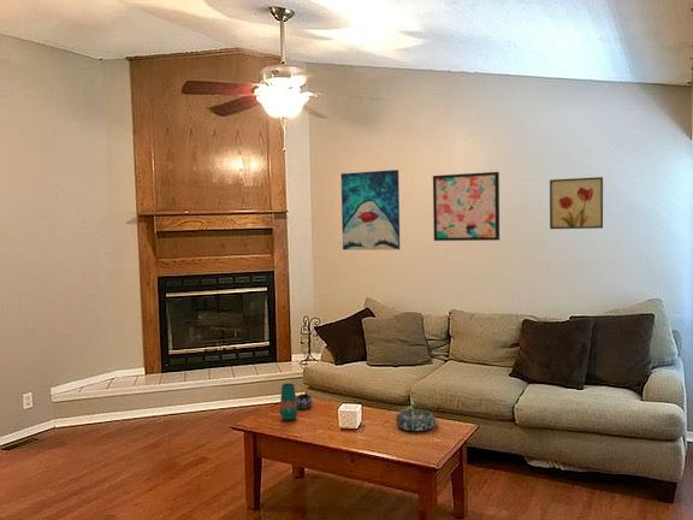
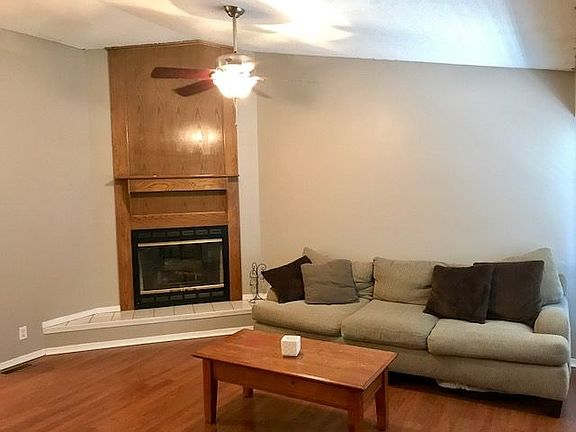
- wall art [339,169,401,252]
- wall art [432,171,500,242]
- decorative bowl [395,408,437,432]
- wall art [549,176,604,230]
- vase [279,383,313,421]
